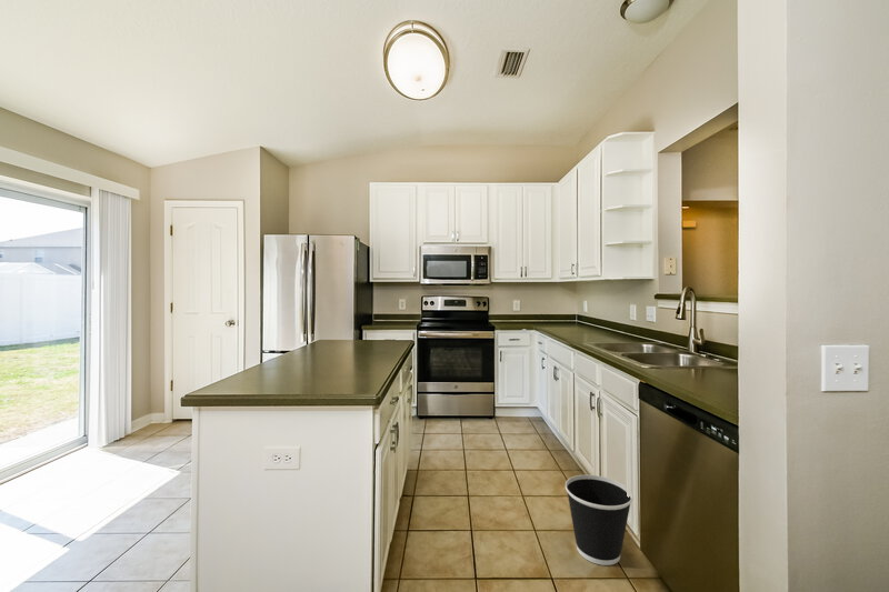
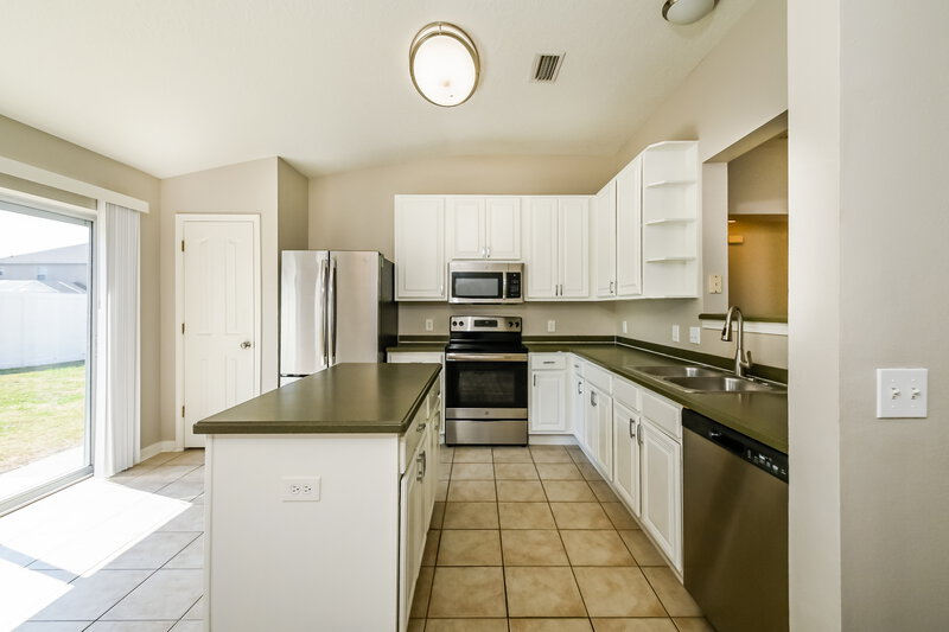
- wastebasket [565,474,633,566]
